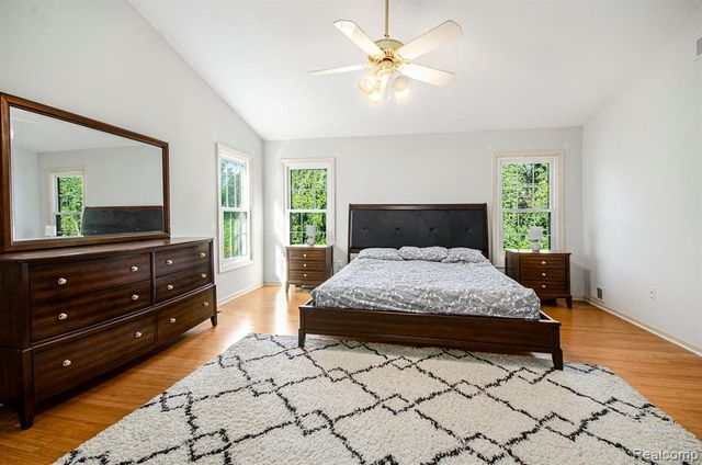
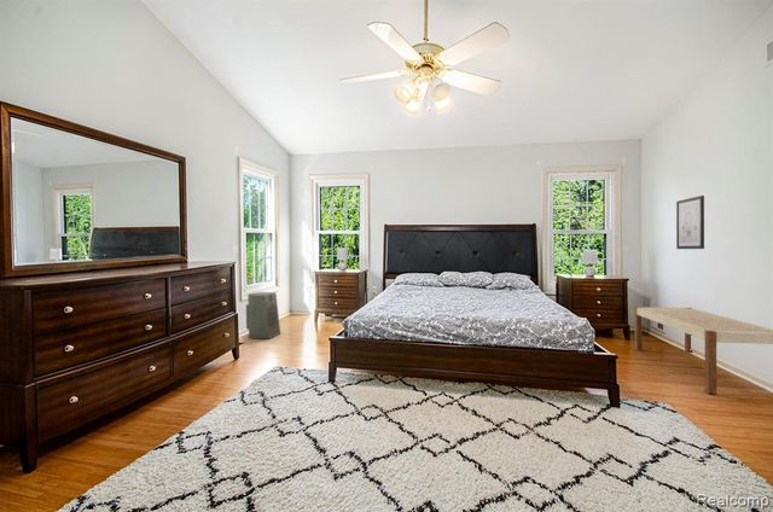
+ wall art [675,194,705,250]
+ bench [634,306,773,395]
+ fan [245,291,281,339]
